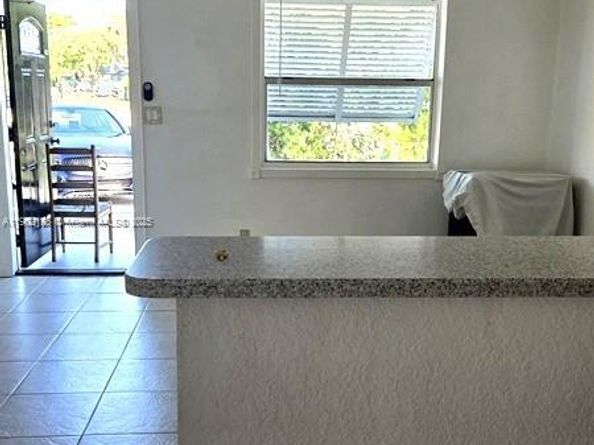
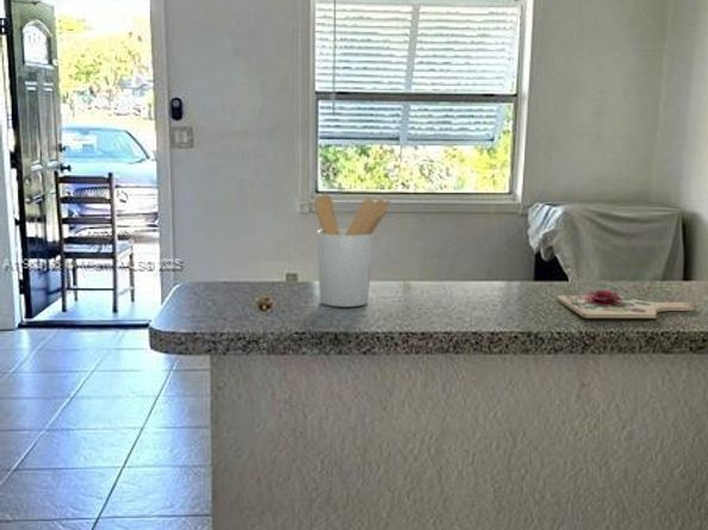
+ utensil holder [313,193,391,307]
+ cutting board [555,288,695,319]
